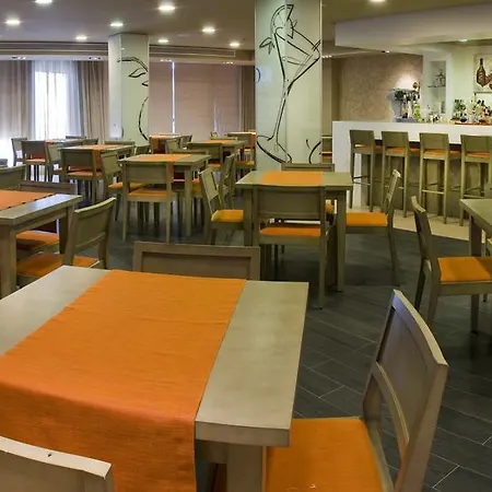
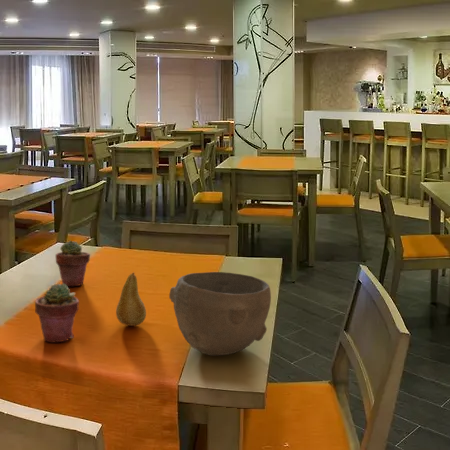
+ potted succulent [55,240,91,287]
+ potted succulent [34,283,80,343]
+ fruit [115,272,147,327]
+ bowl [168,271,272,356]
